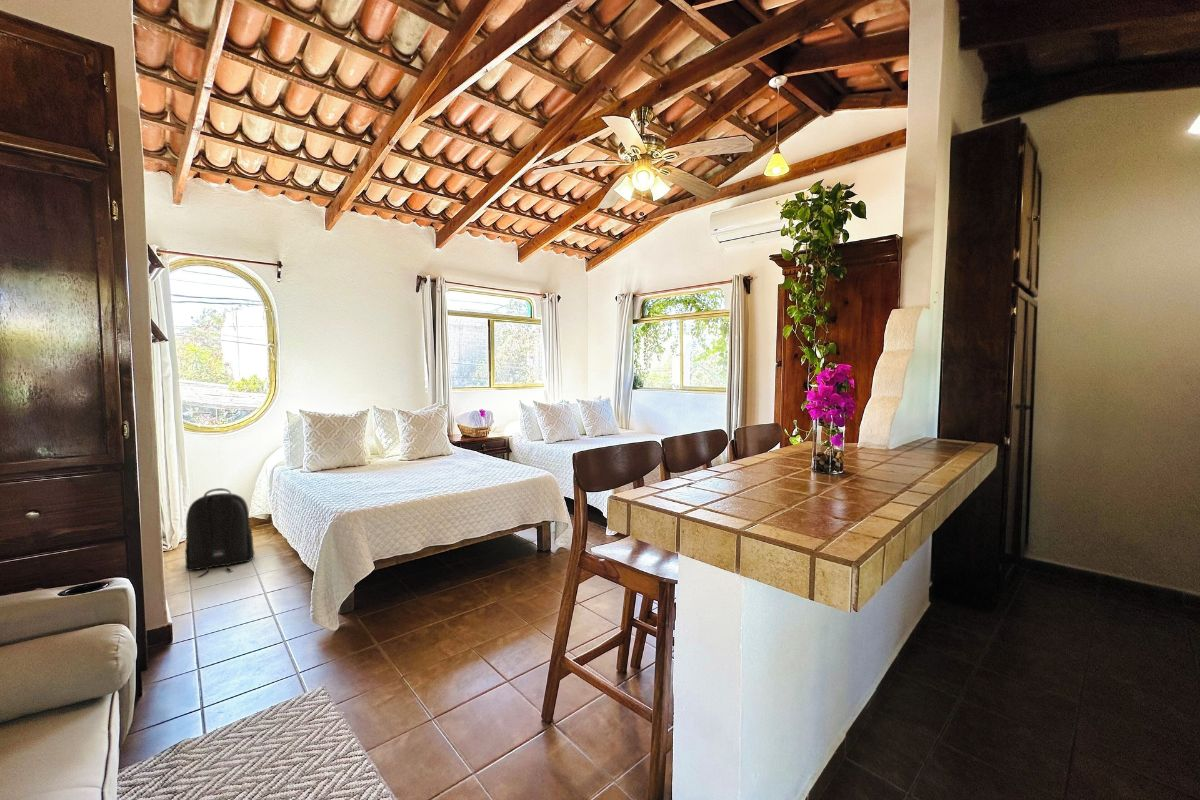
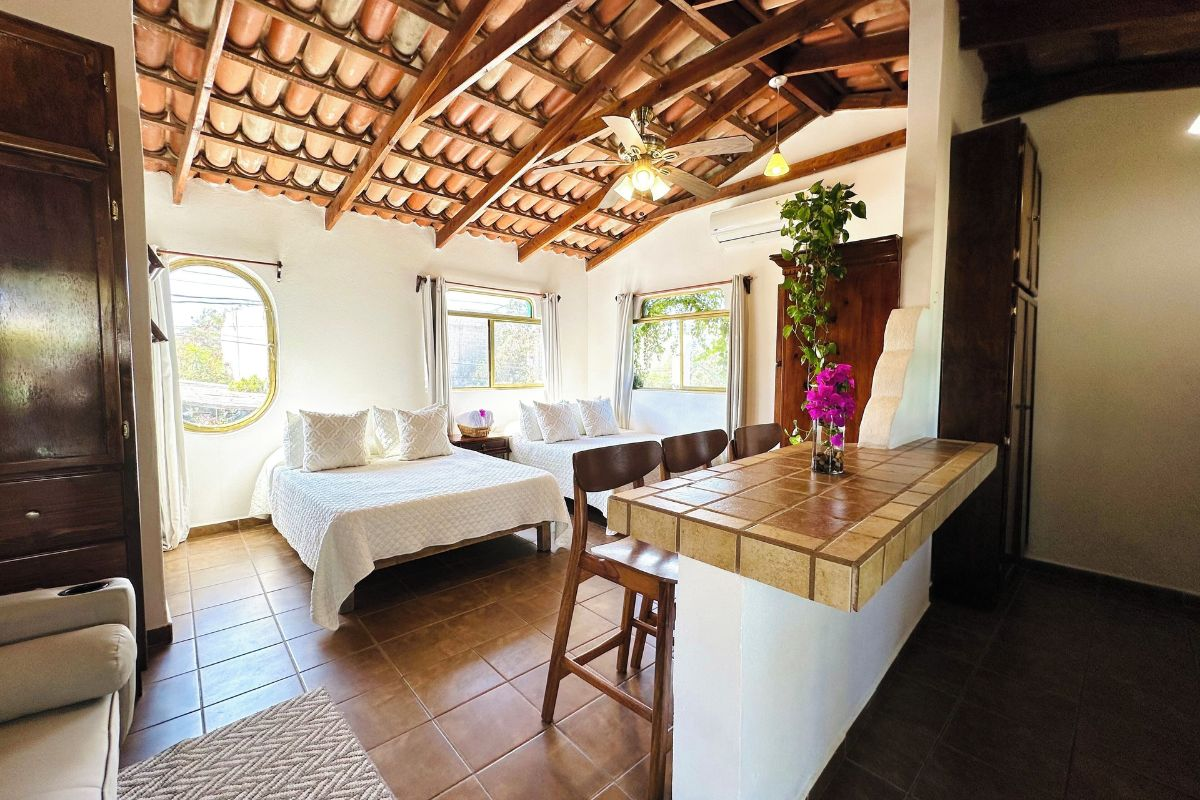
- backpack [184,487,256,578]
